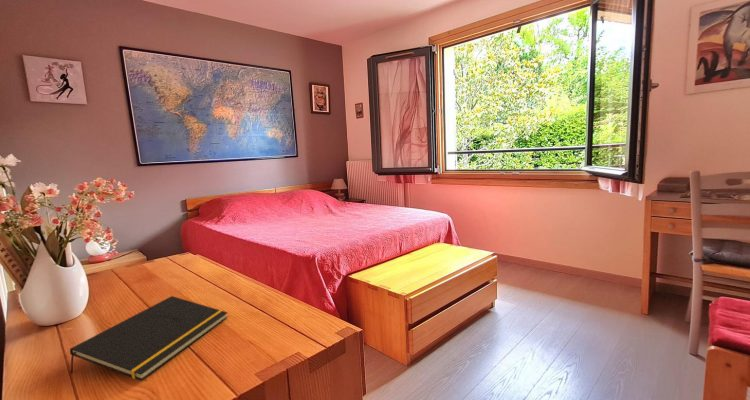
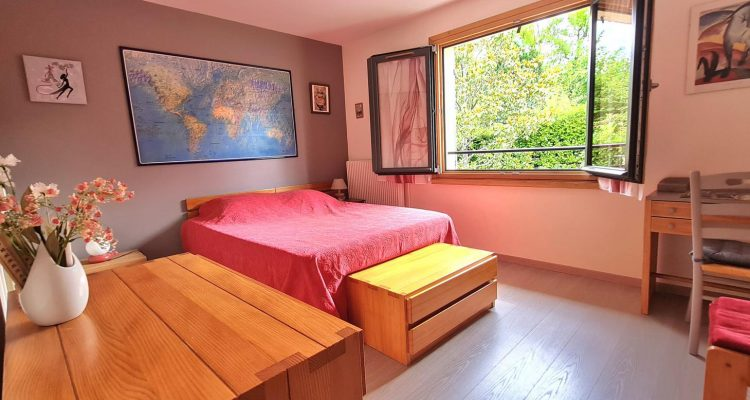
- notepad [69,295,229,382]
